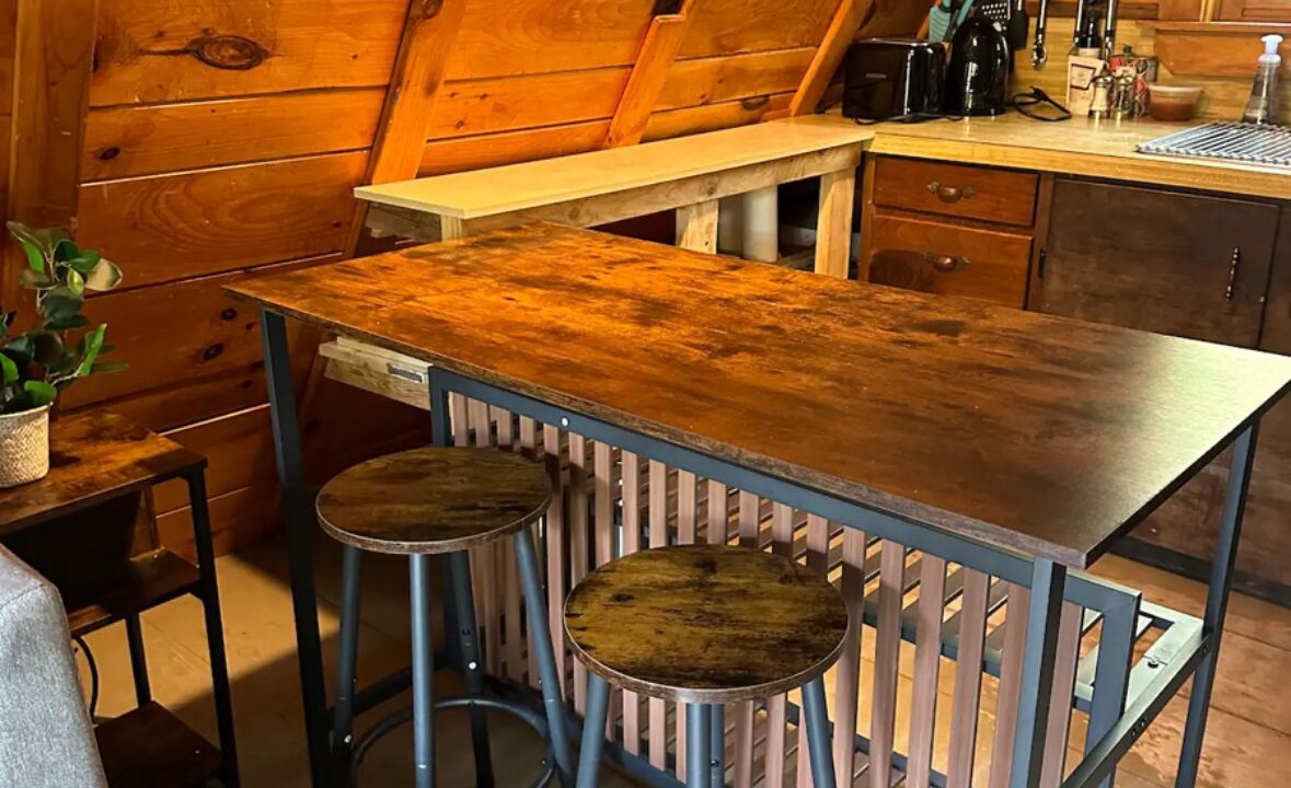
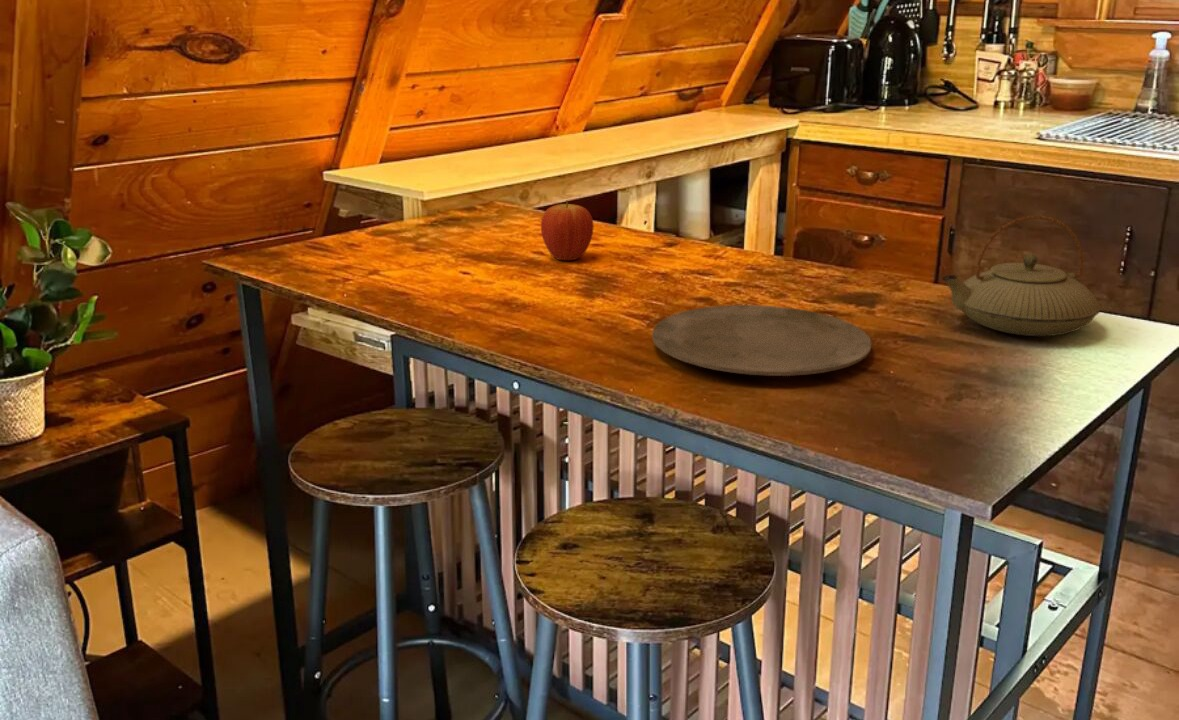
+ fruit [540,199,595,261]
+ plate [651,304,873,377]
+ teapot [941,214,1102,337]
